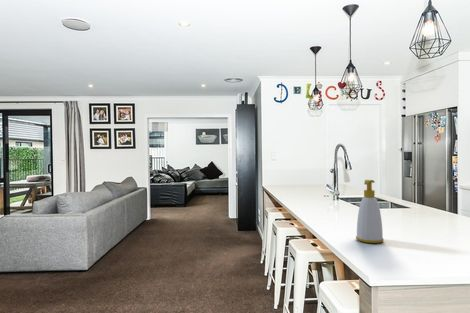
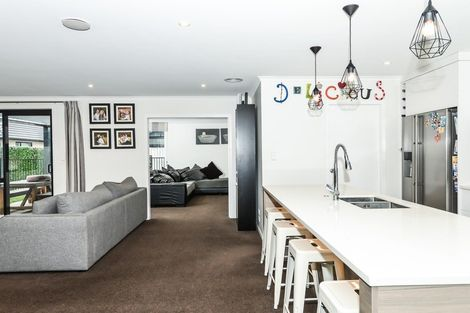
- soap bottle [355,179,384,244]
